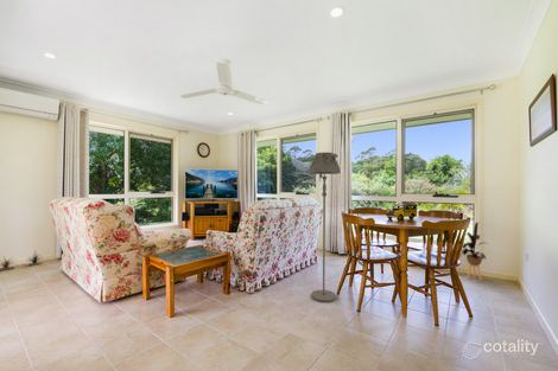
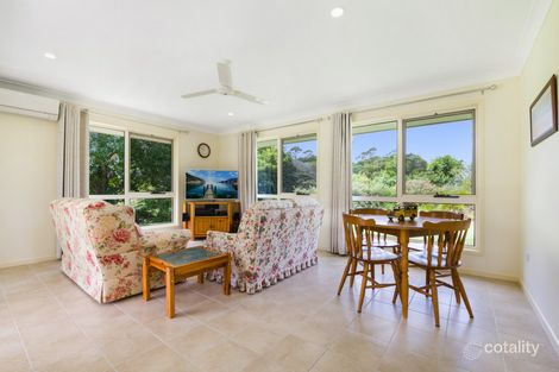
- house plant [459,222,489,282]
- floor lamp [307,152,342,303]
- desert plant [0,249,43,271]
